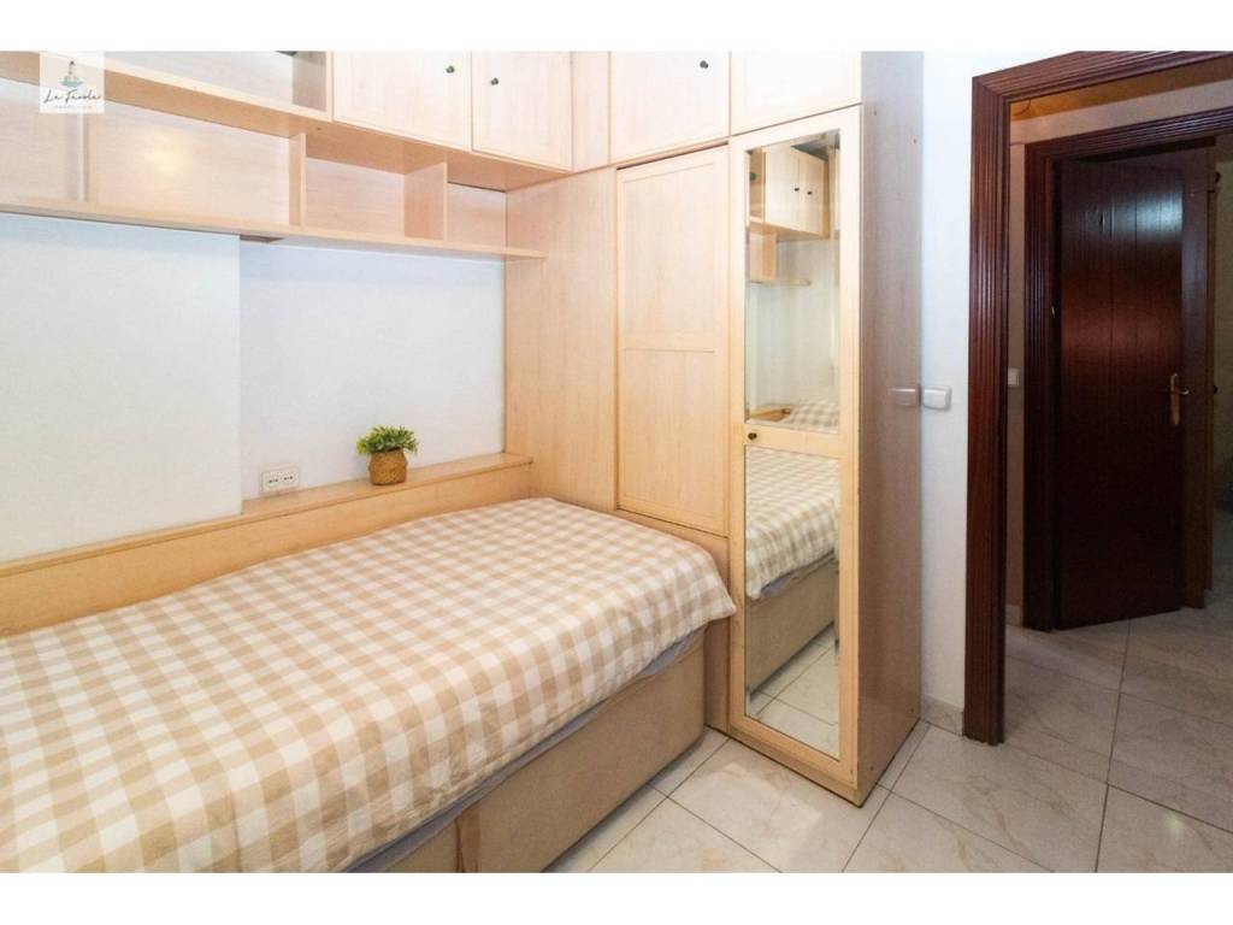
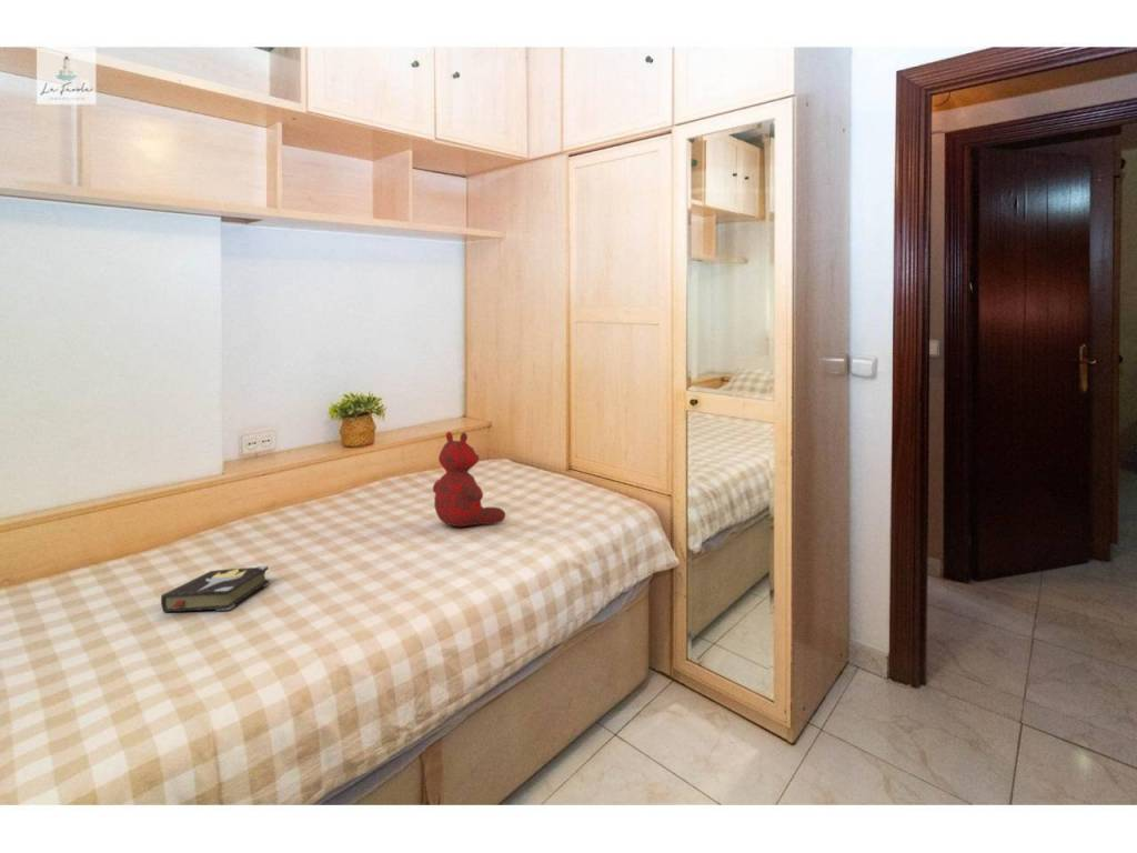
+ hardback book [160,564,271,613]
+ teddy bear [432,431,506,528]
